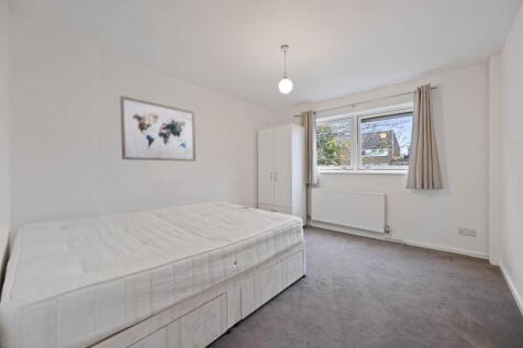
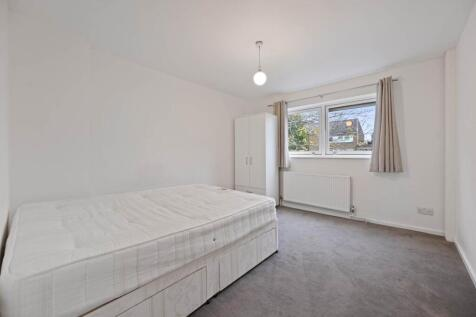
- wall art [119,94,197,162]
